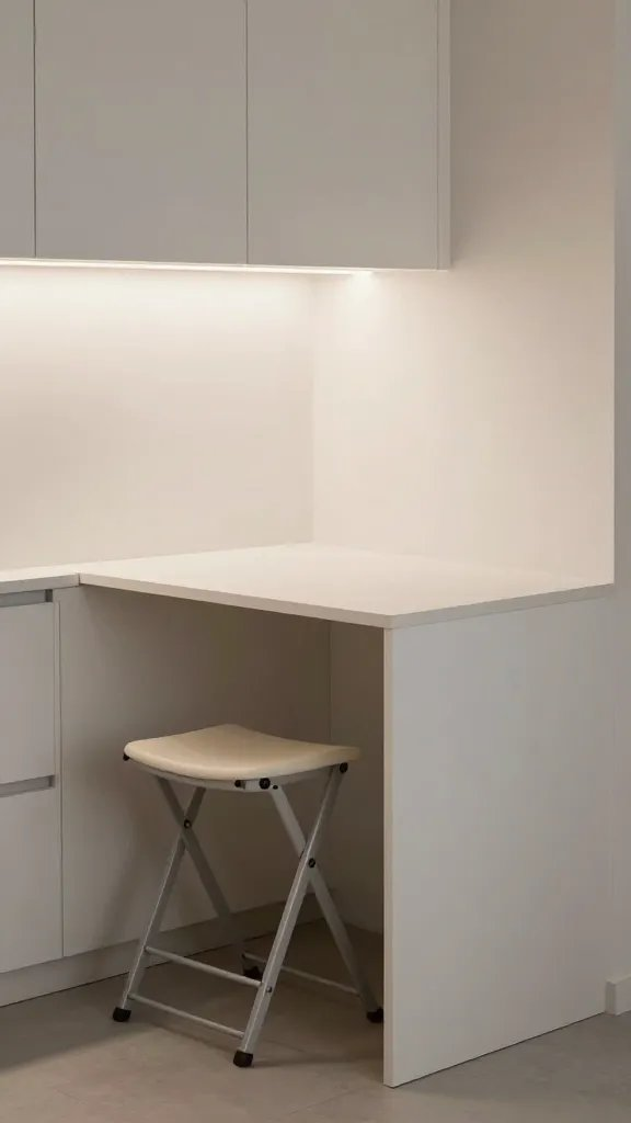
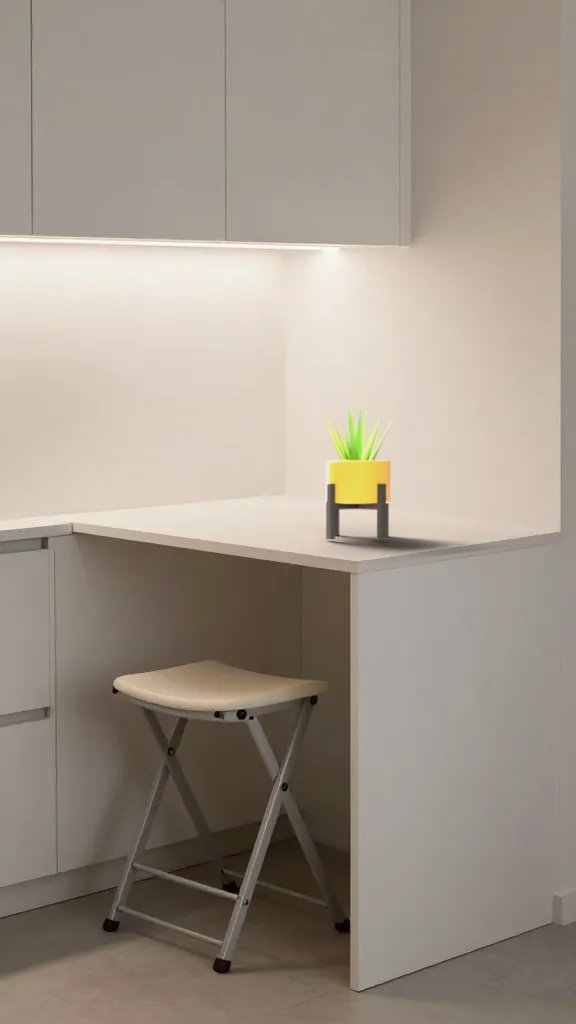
+ potted plant [318,406,394,541]
